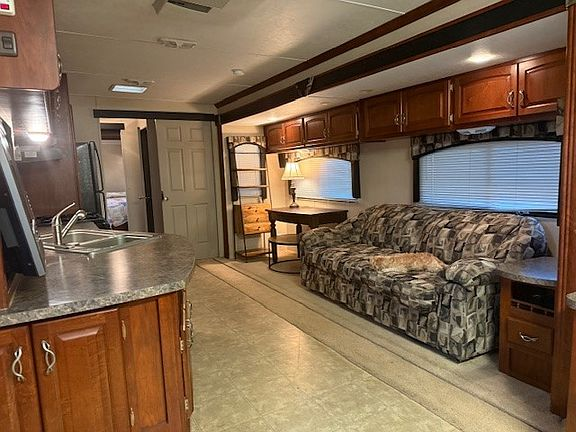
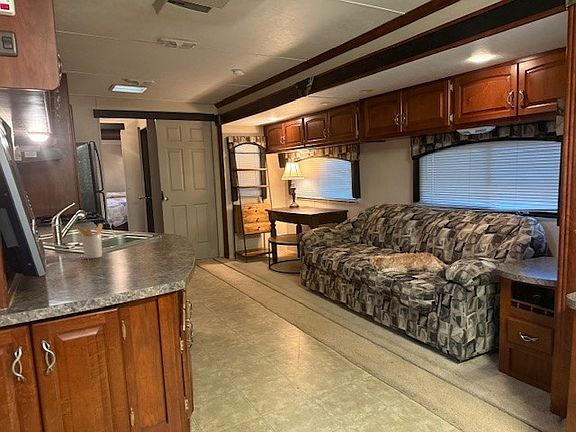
+ utensil holder [76,222,104,260]
